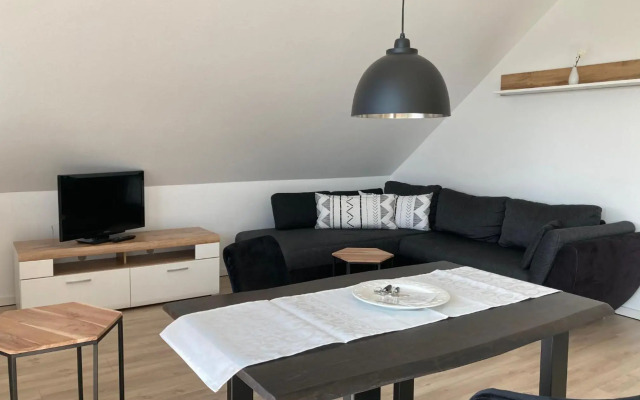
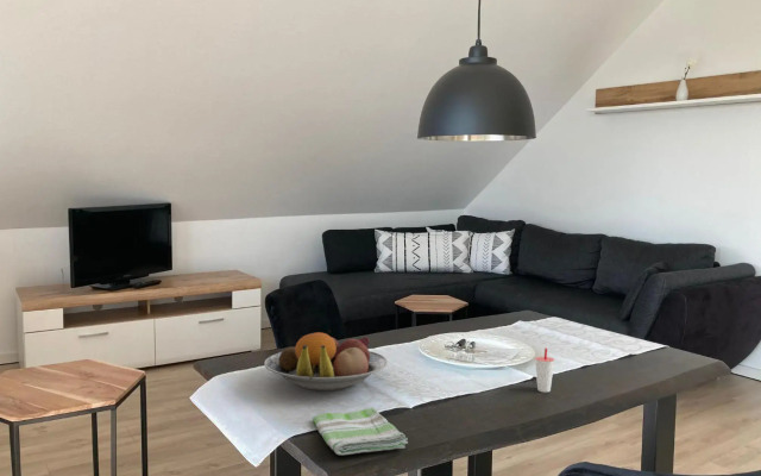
+ cup [534,347,555,393]
+ fruit bowl [264,330,389,392]
+ dish towel [312,407,409,456]
